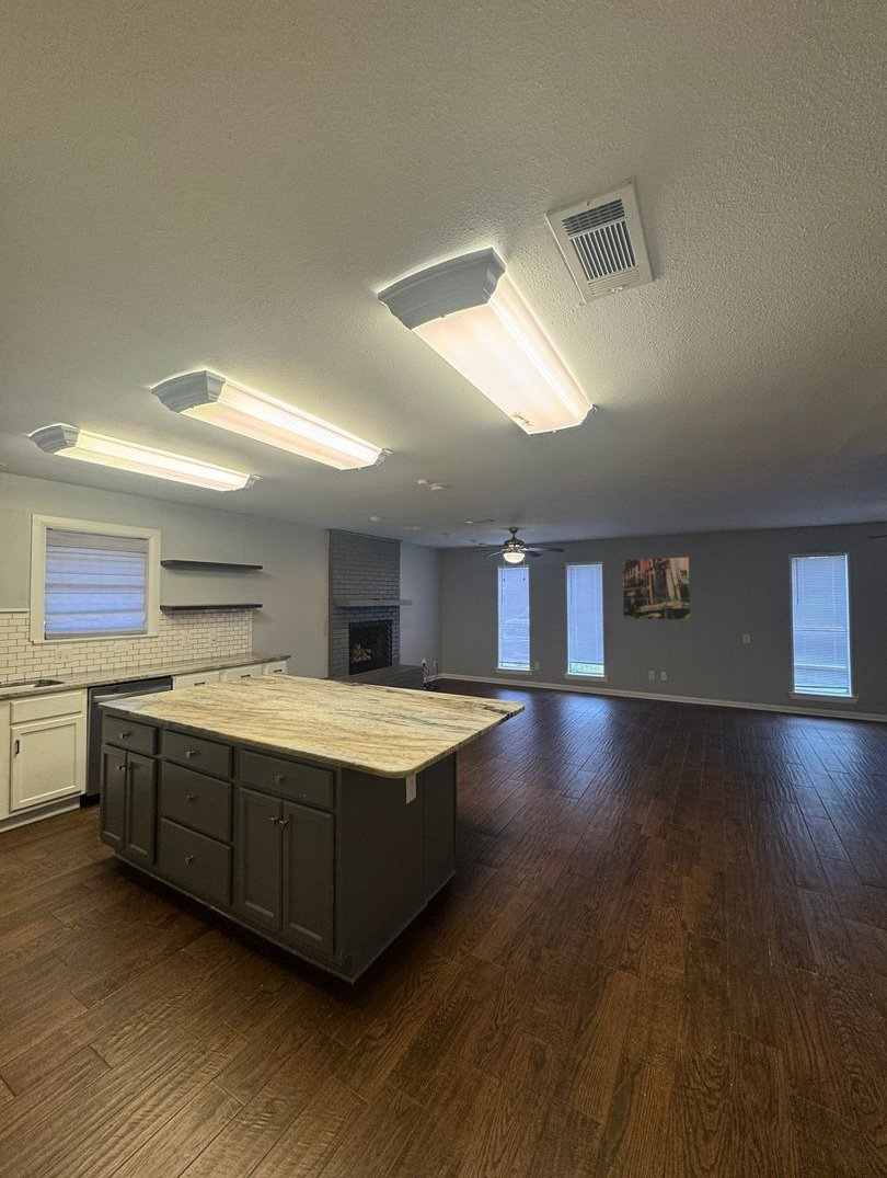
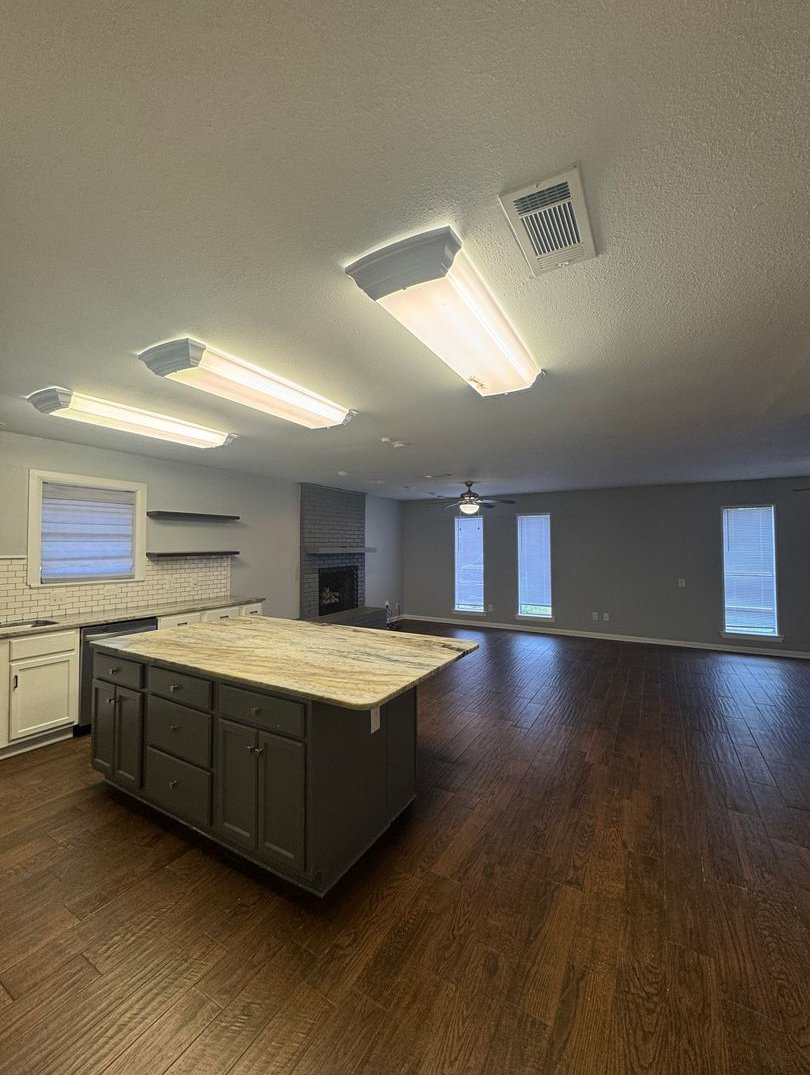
- wall art [622,557,691,620]
